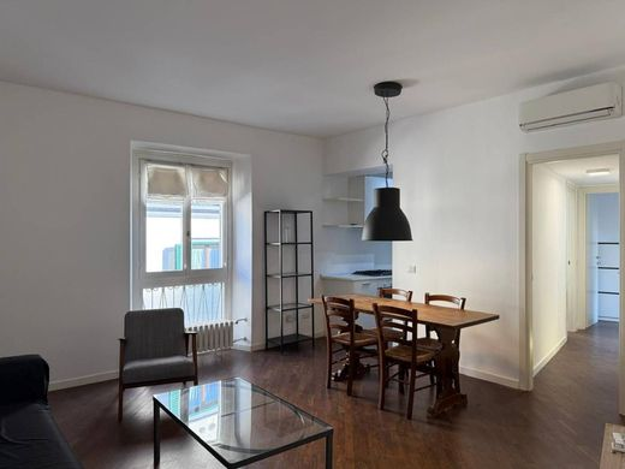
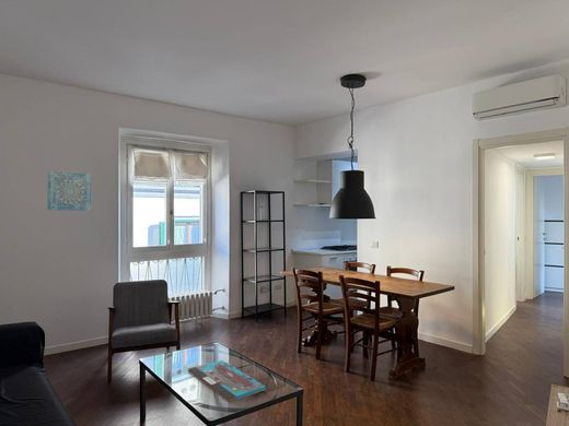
+ wall art [47,169,93,212]
+ board game [187,359,267,402]
